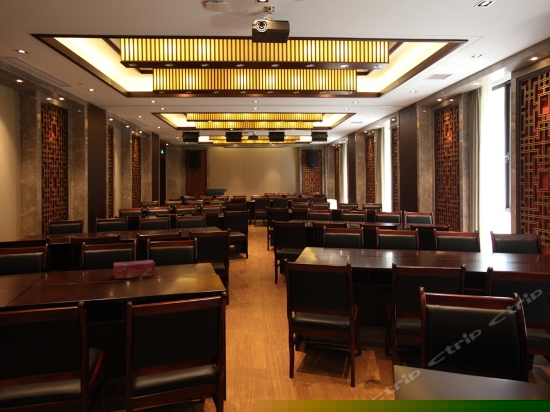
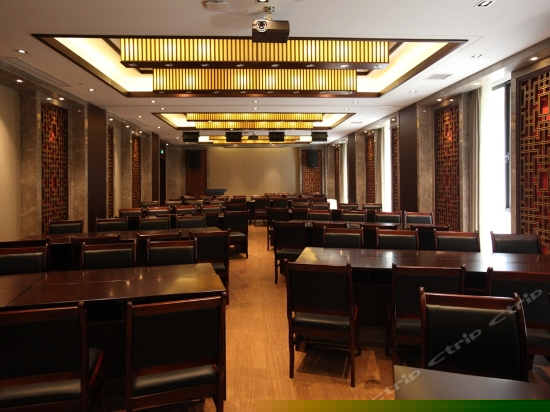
- tissue box [113,259,156,280]
